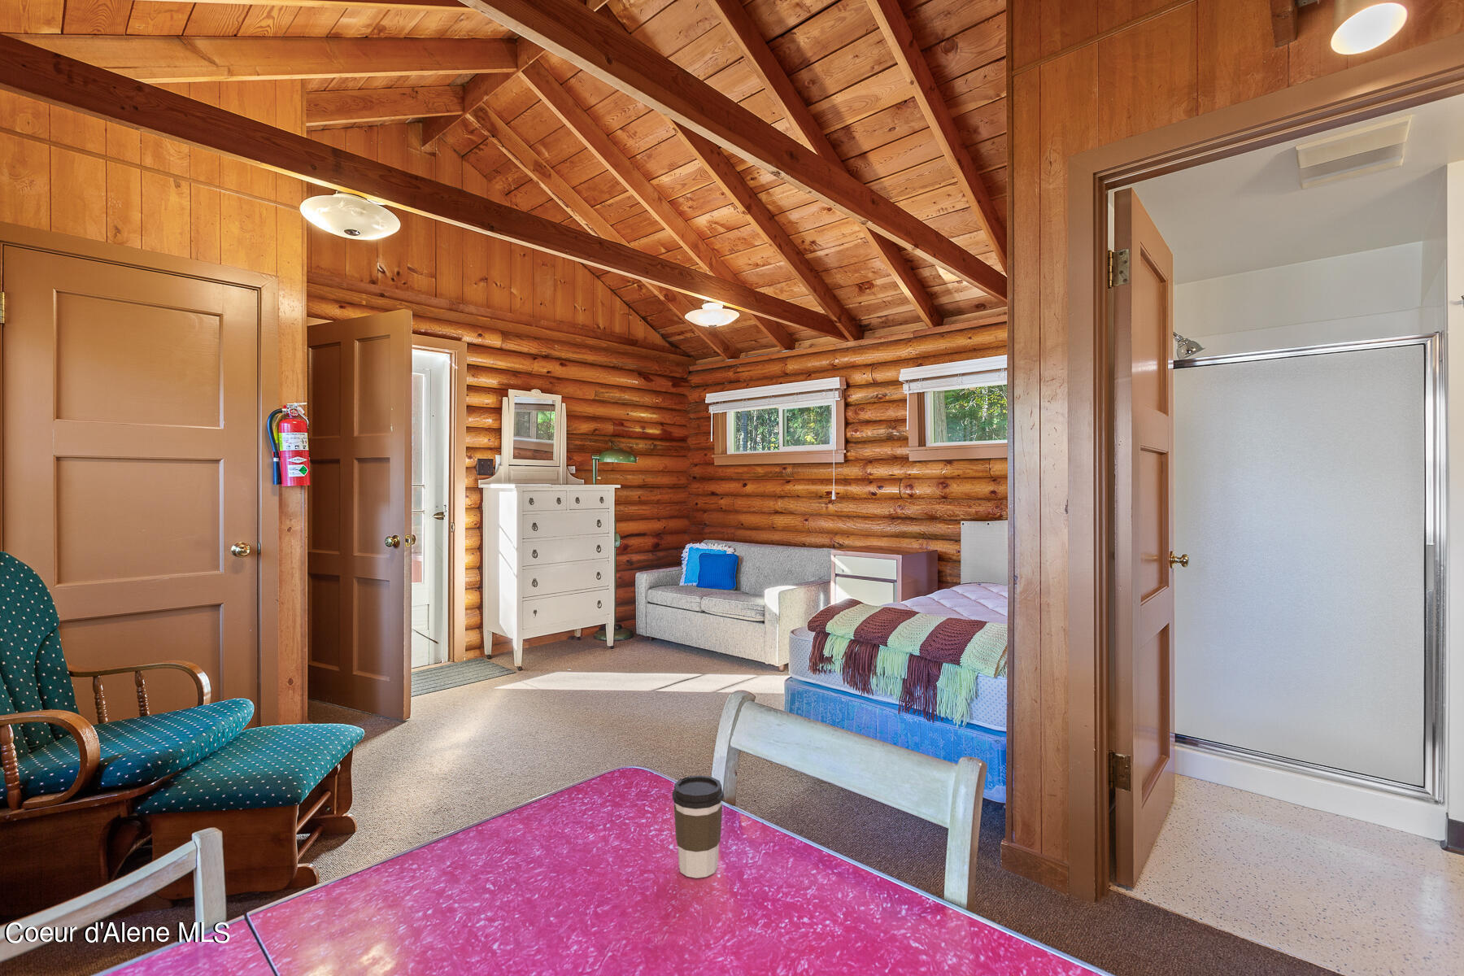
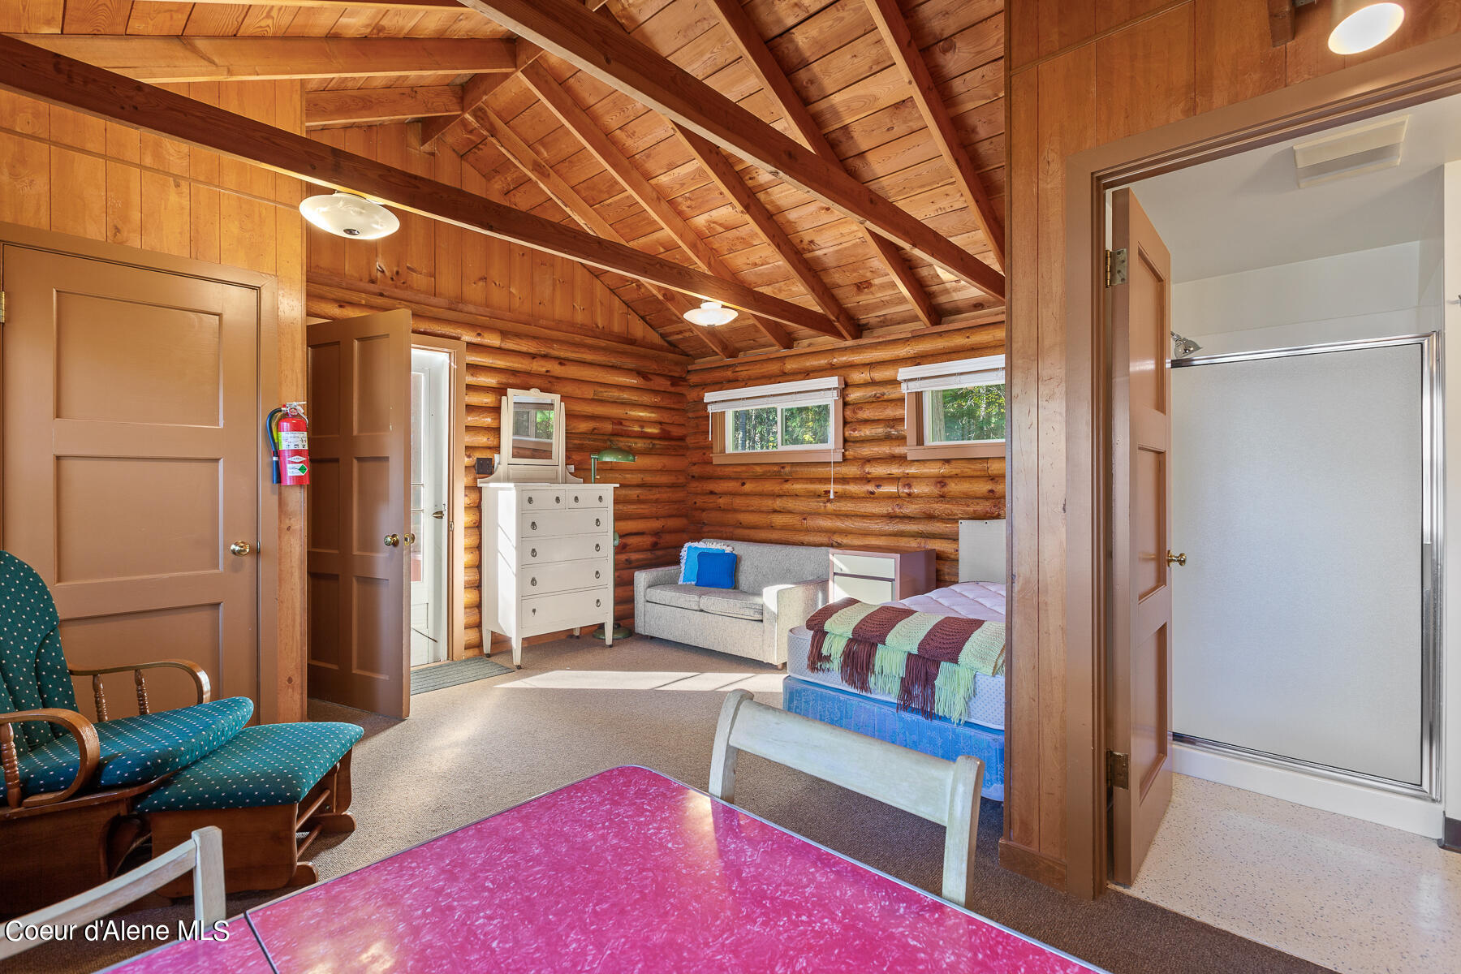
- coffee cup [672,774,724,879]
